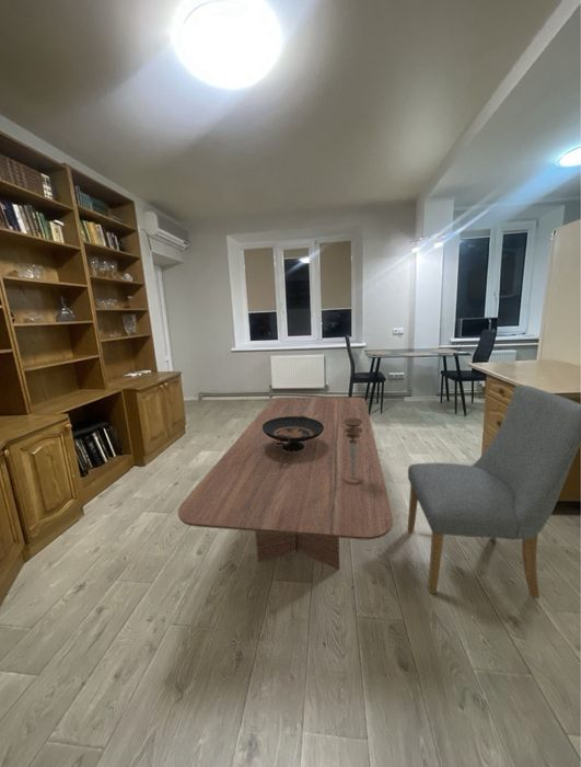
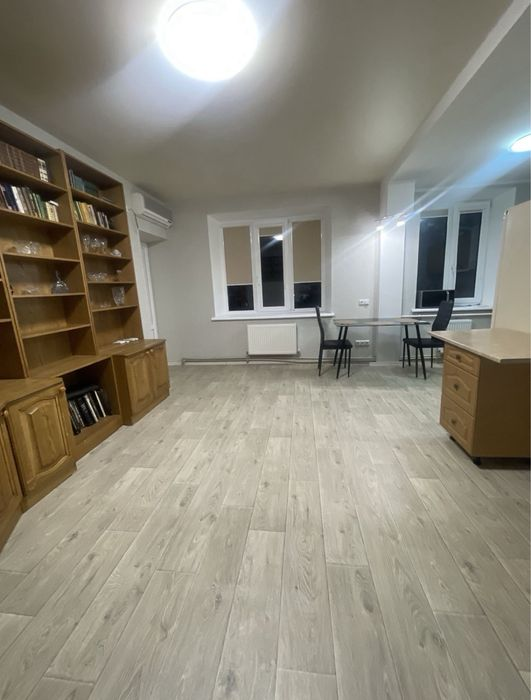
- candlestick [342,417,363,484]
- decorative bowl [263,415,324,453]
- dining table [177,397,394,571]
- chair [407,384,581,599]
